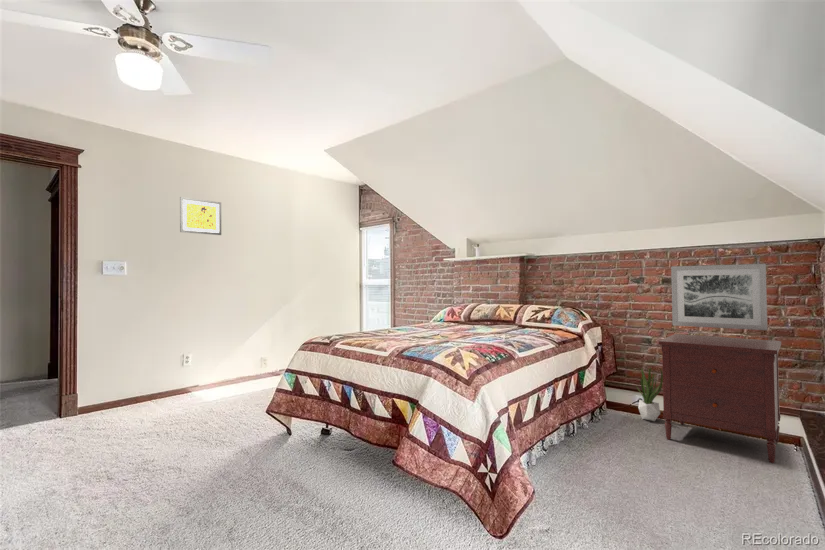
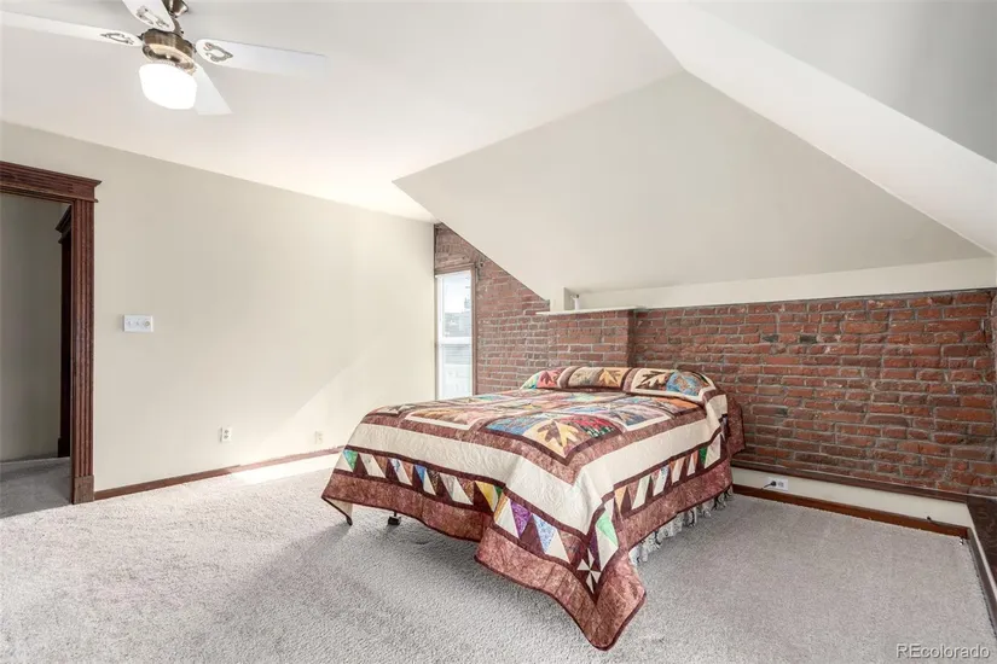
- potted plant [635,366,663,422]
- wall art [179,196,222,236]
- wall art [670,263,768,331]
- dresser [658,333,782,464]
